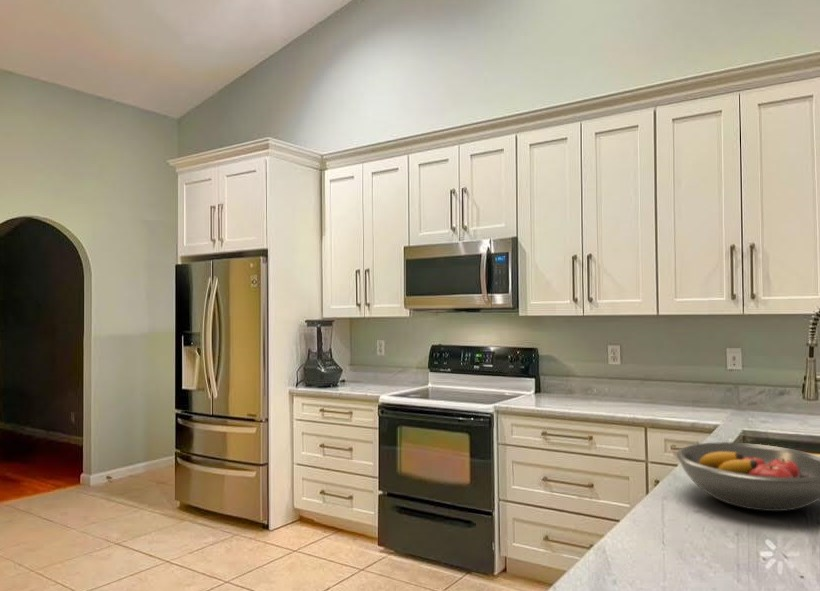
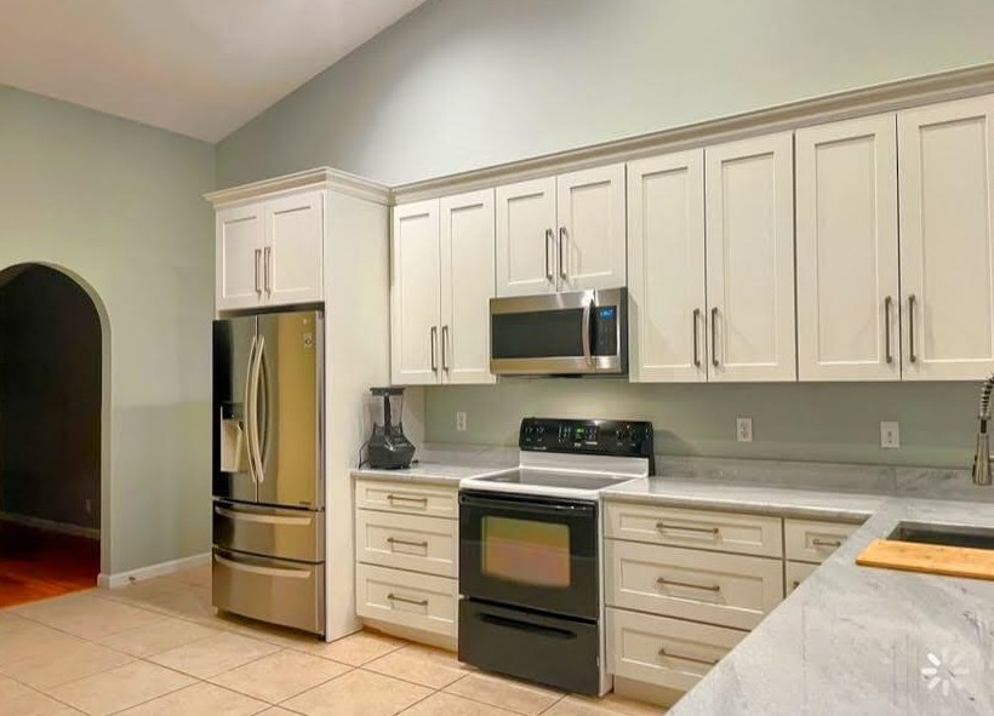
- fruit bowl [675,441,820,512]
